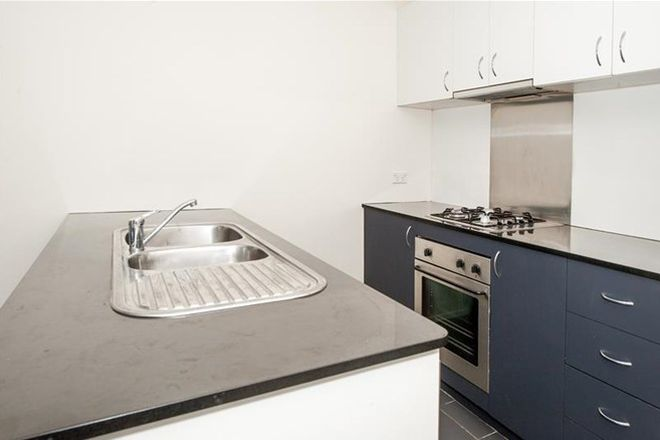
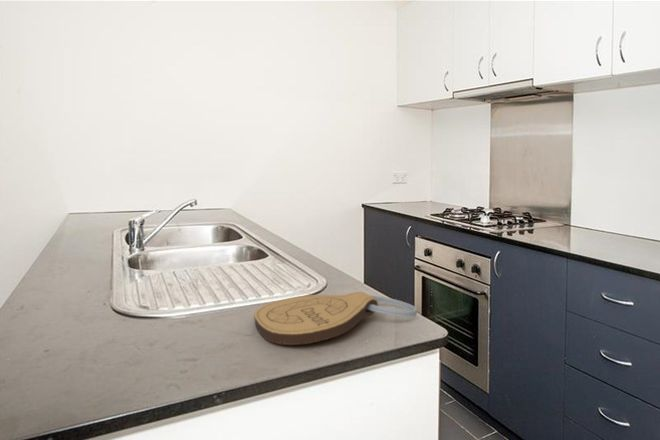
+ key chain [253,291,418,346]
